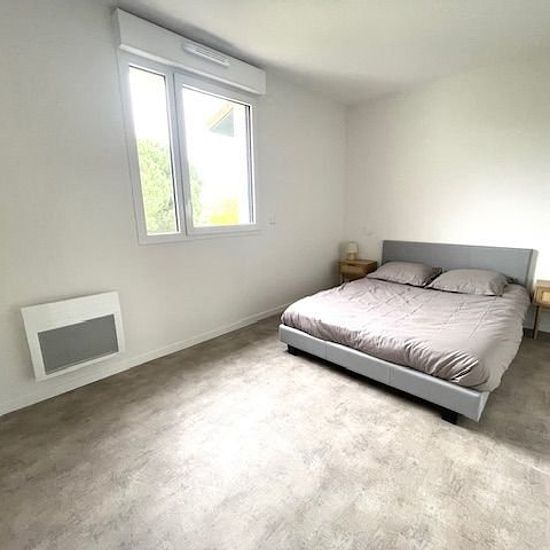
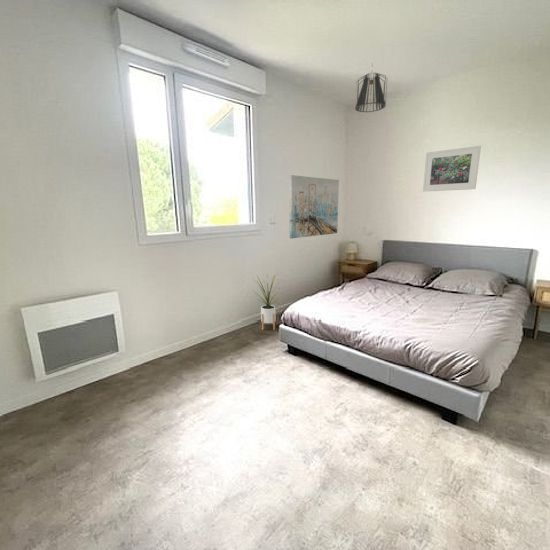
+ house plant [252,274,284,331]
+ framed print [422,145,482,193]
+ pendant light [354,62,388,113]
+ wall art [288,174,340,240]
